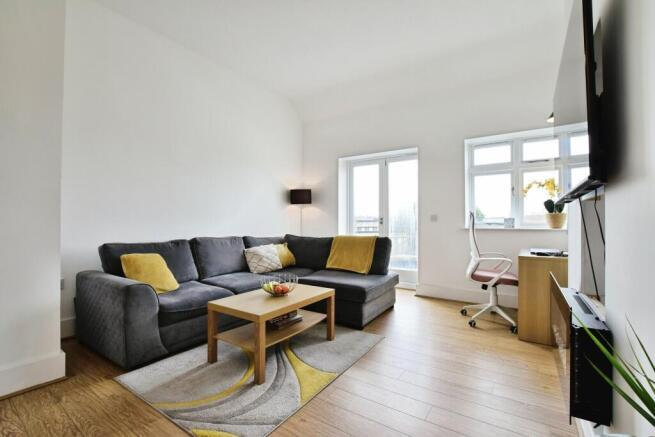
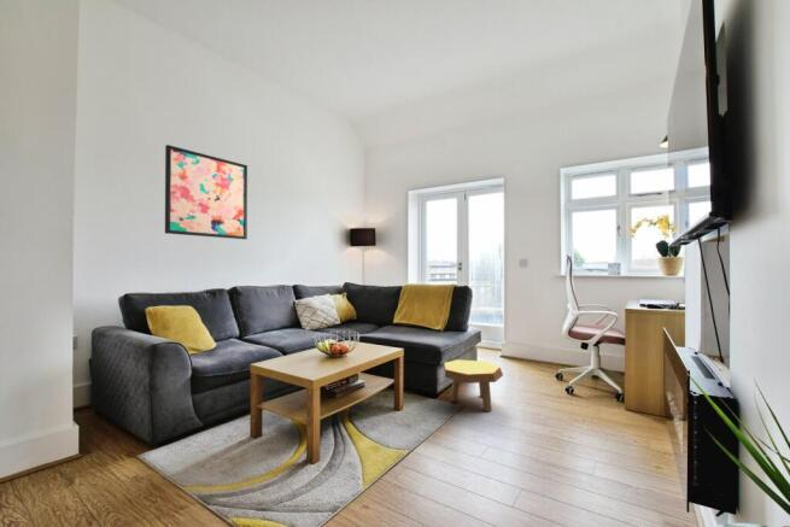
+ wall art [164,144,248,240]
+ footstool [443,358,504,412]
